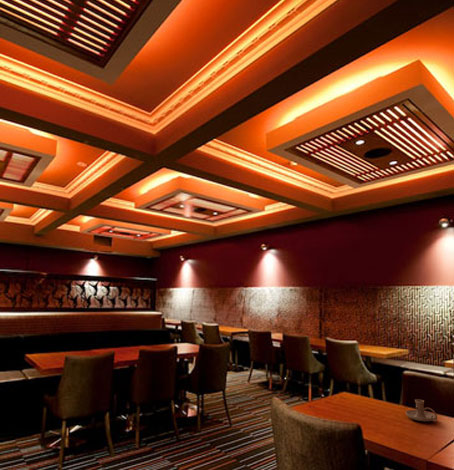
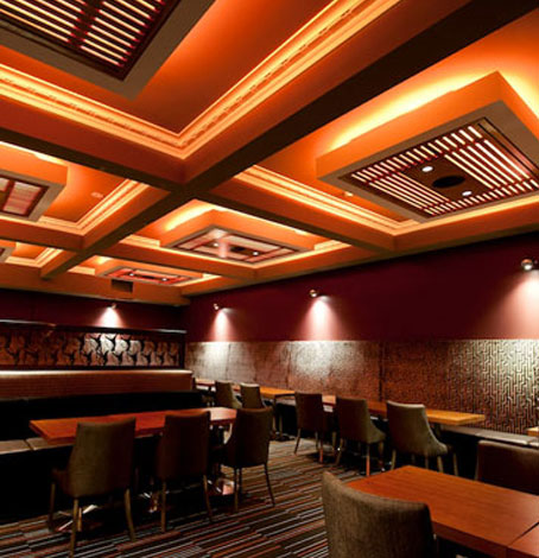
- candle holder [405,398,438,423]
